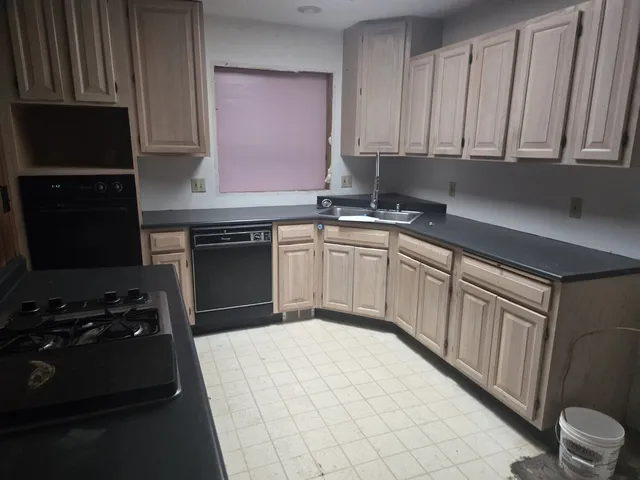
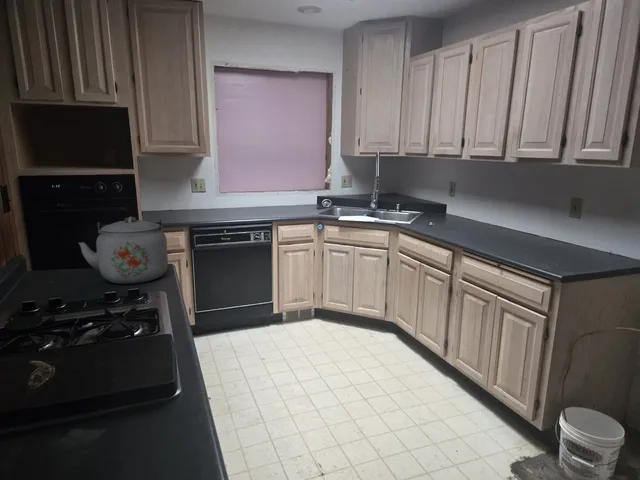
+ kettle [78,216,169,285]
